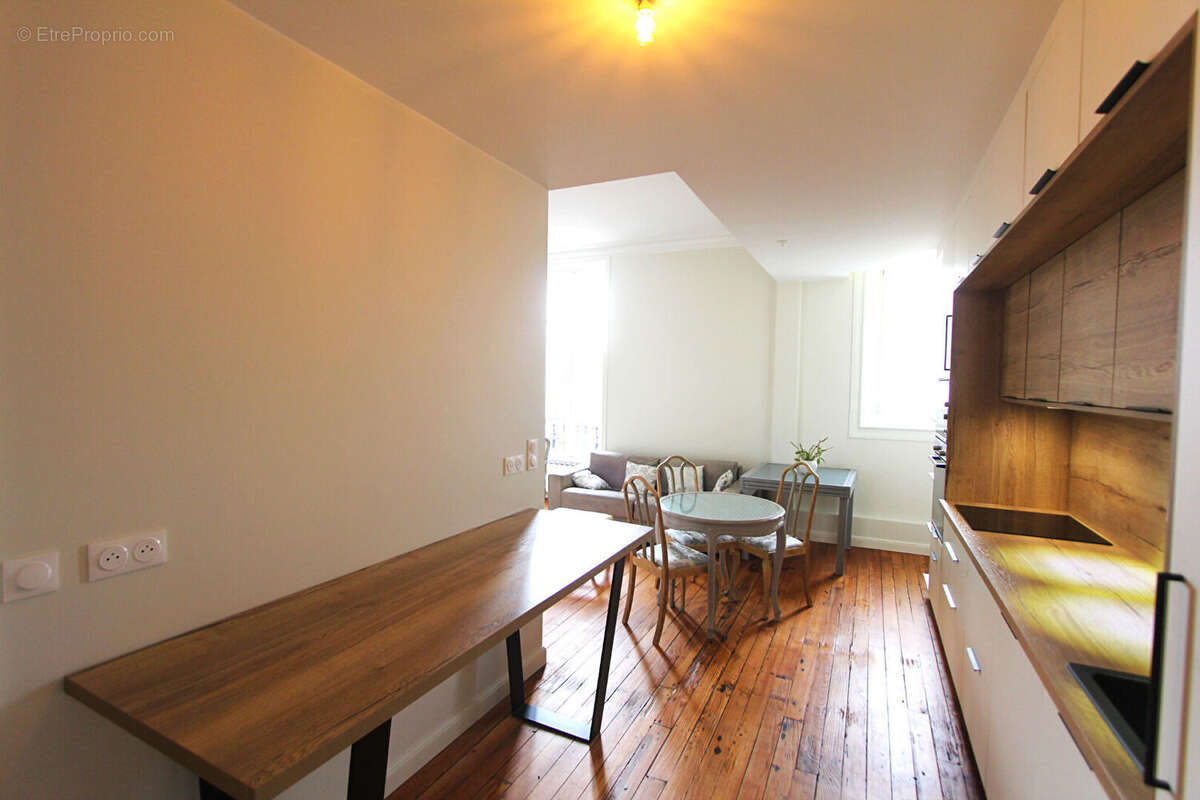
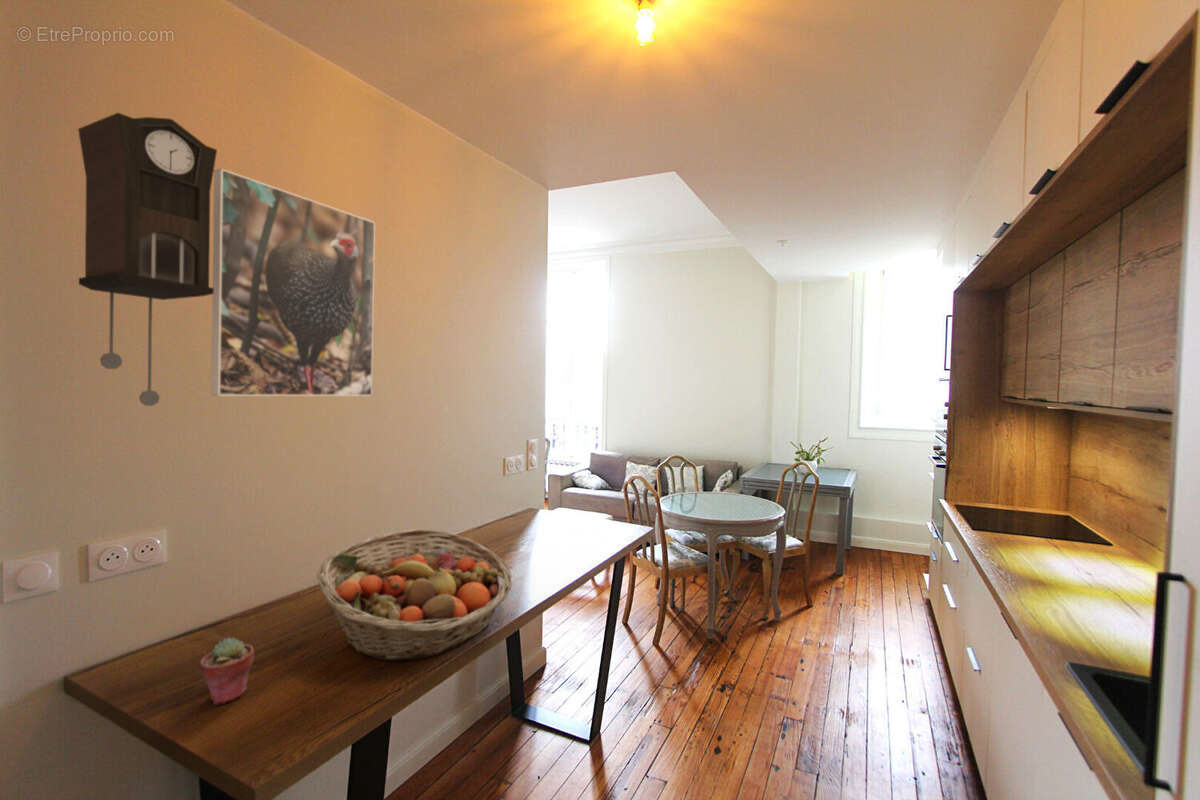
+ potted succulent [199,636,255,706]
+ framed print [210,167,376,397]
+ fruit basket [316,528,513,662]
+ pendulum clock [77,112,218,407]
